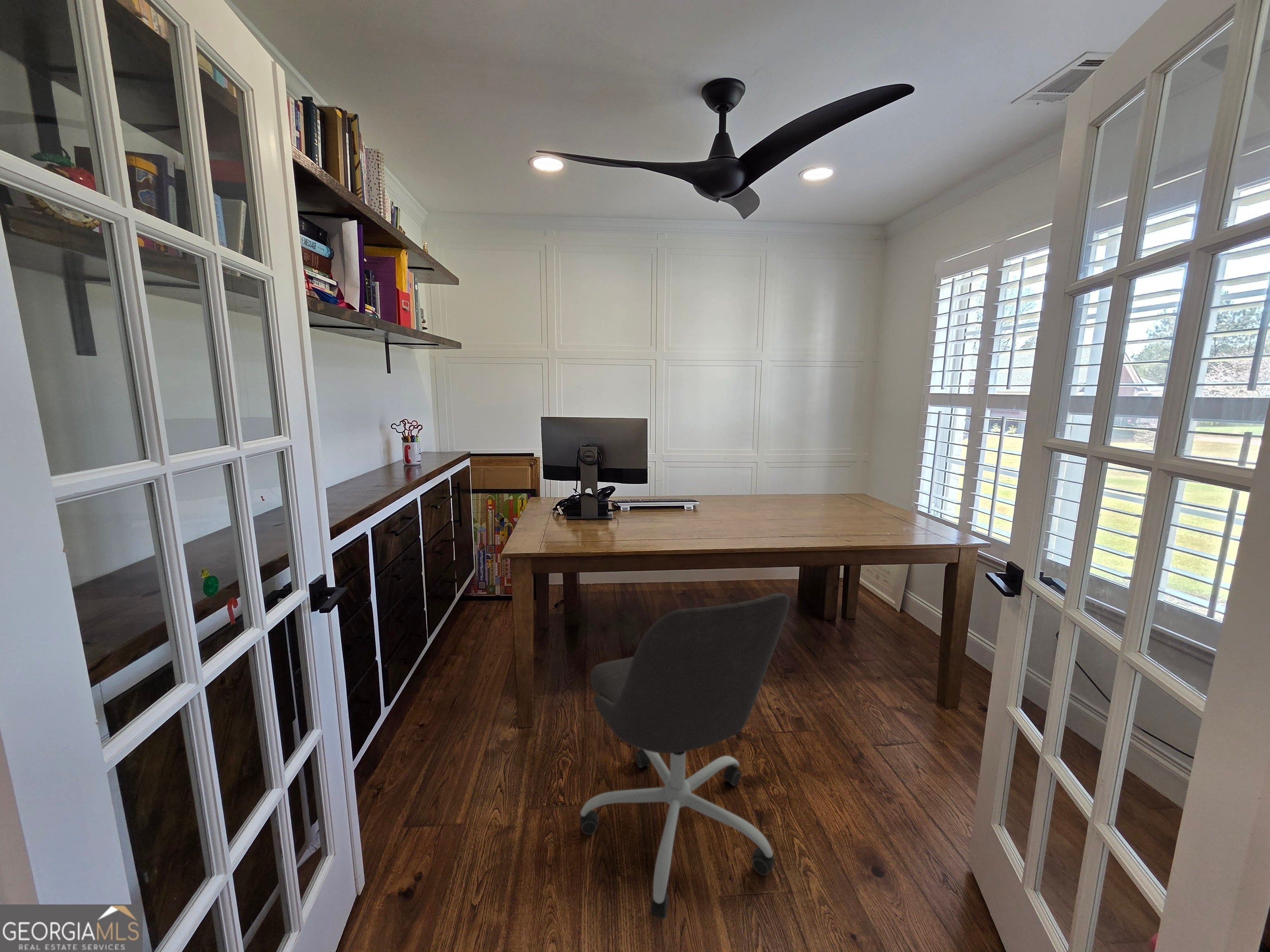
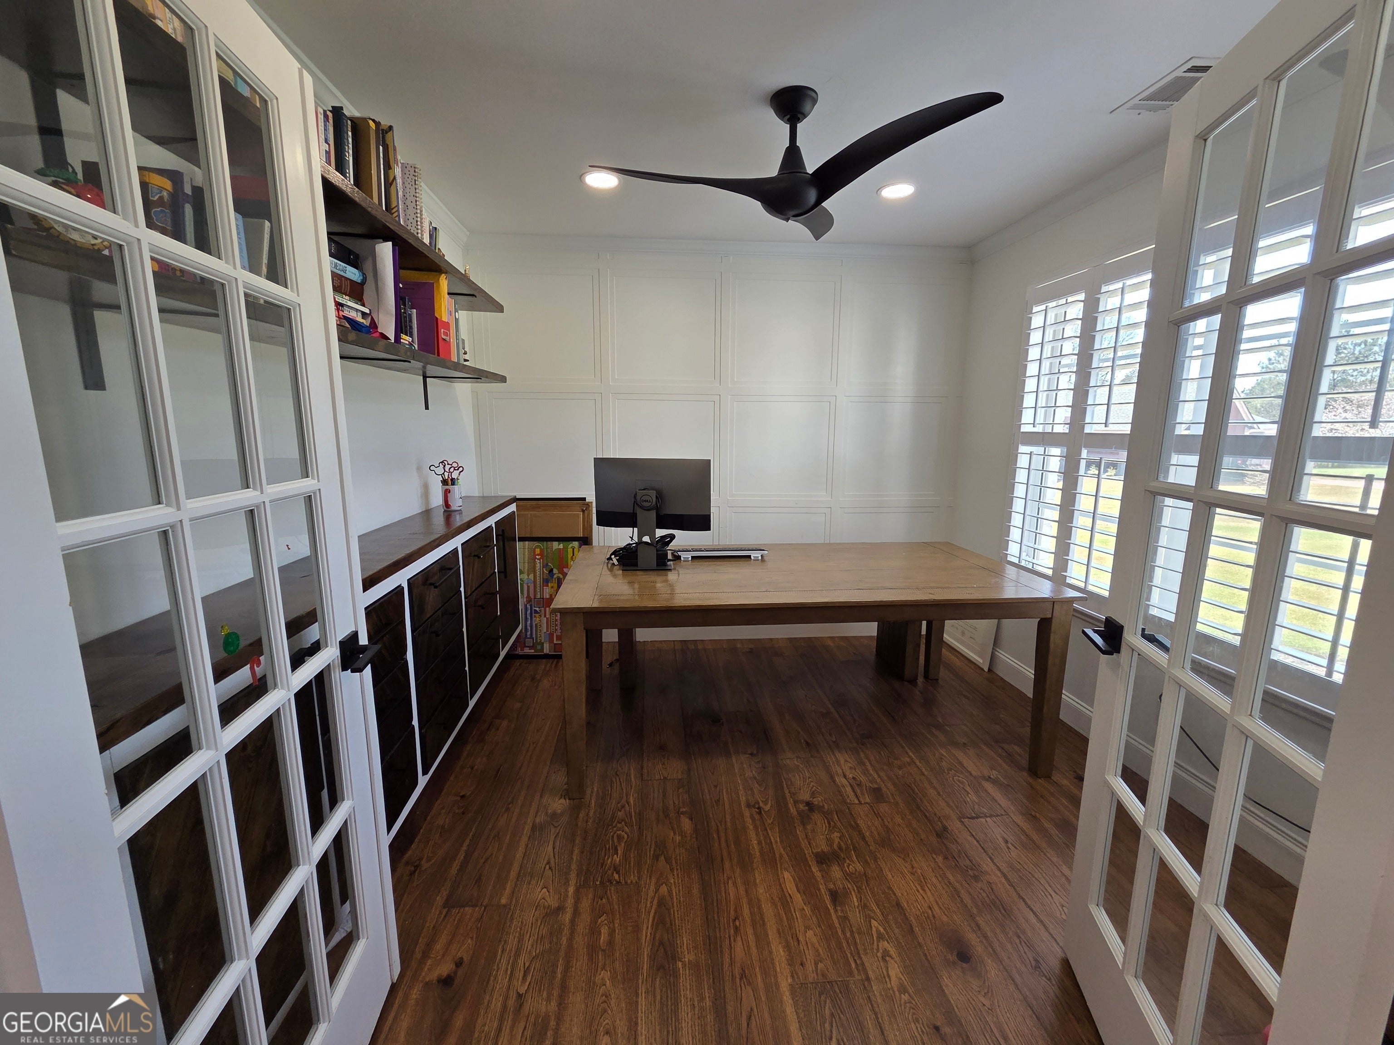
- office chair [579,593,790,919]
